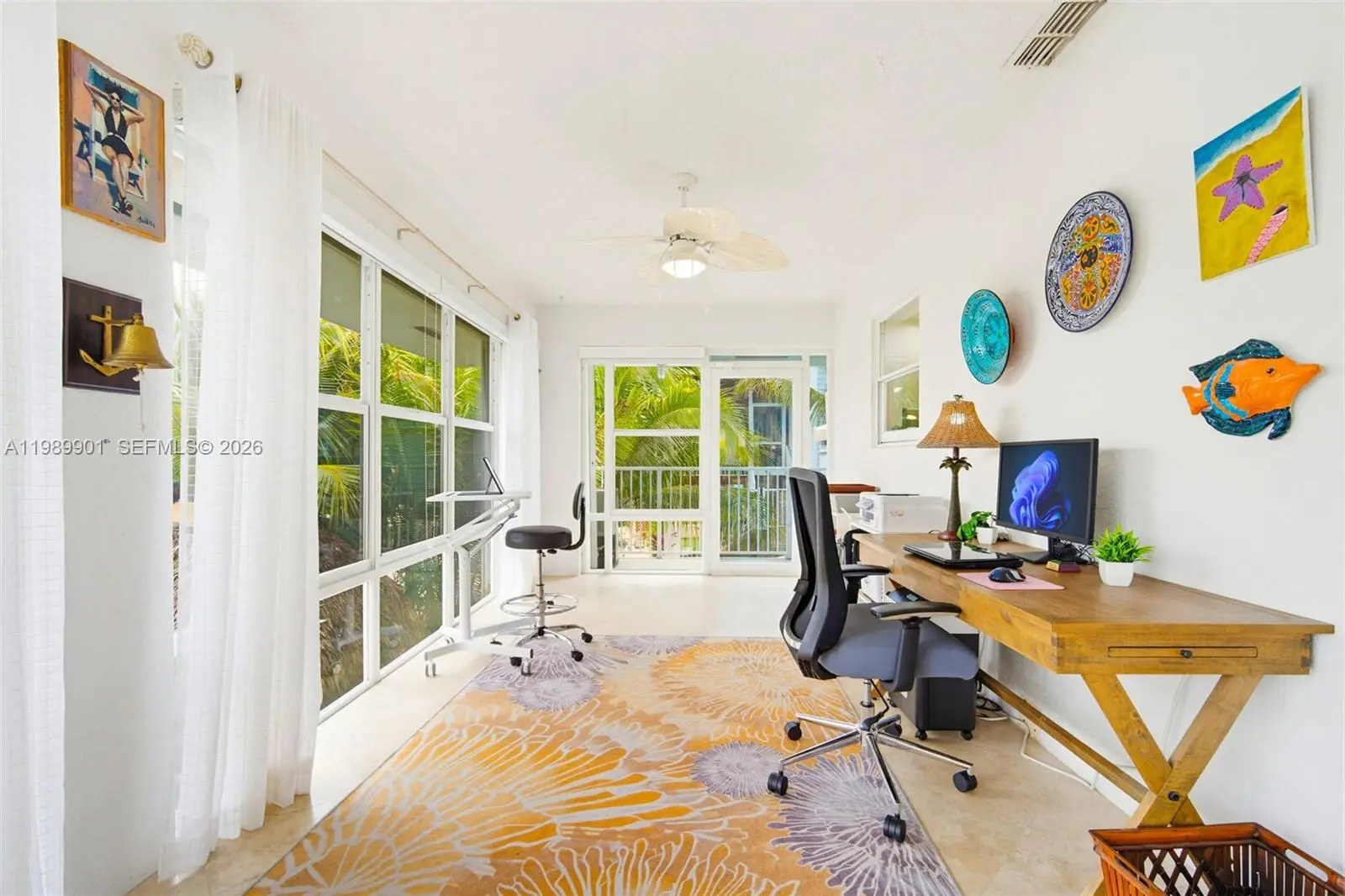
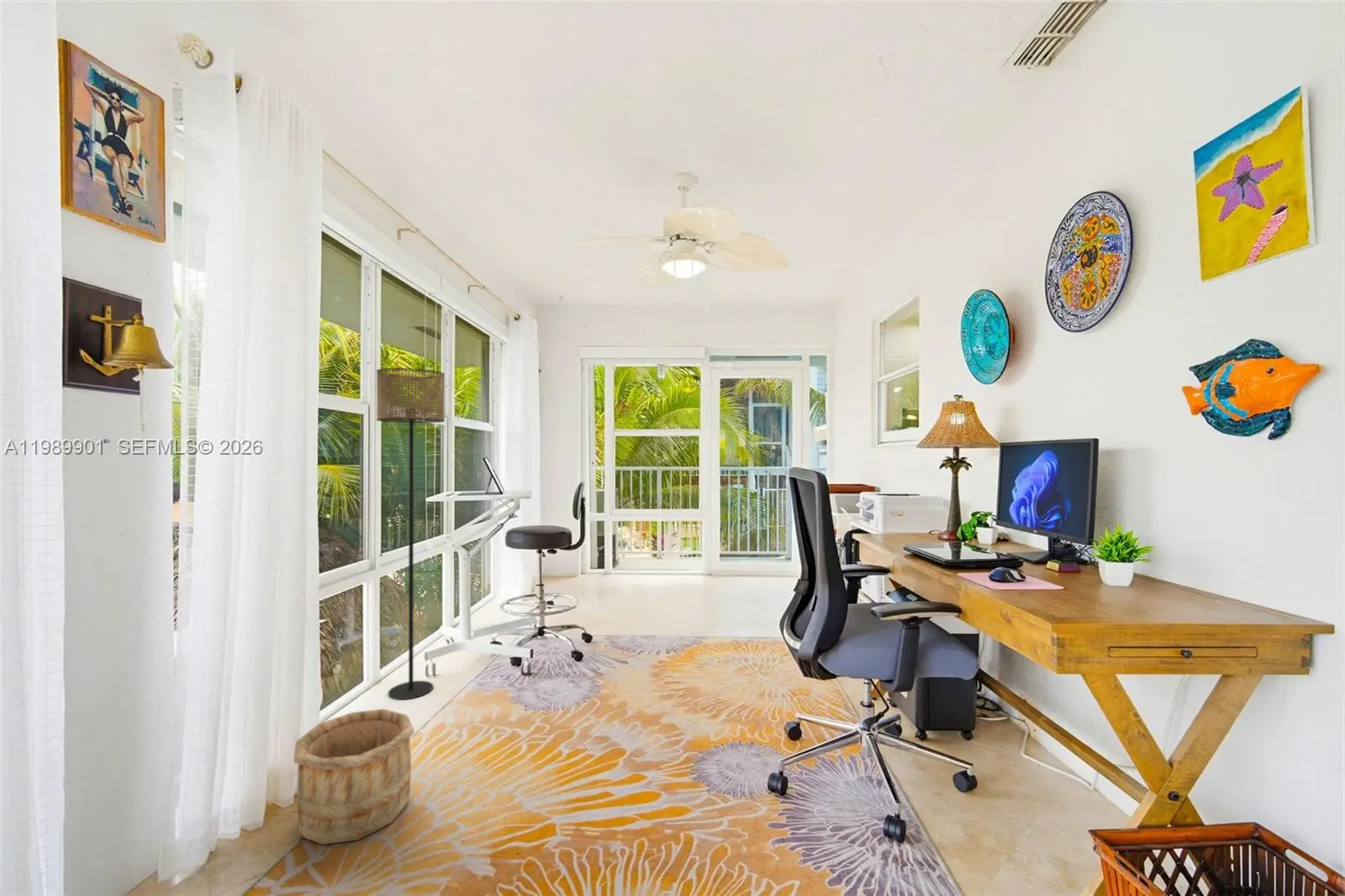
+ floor lamp [376,367,446,700]
+ wooden bucket [293,708,415,846]
